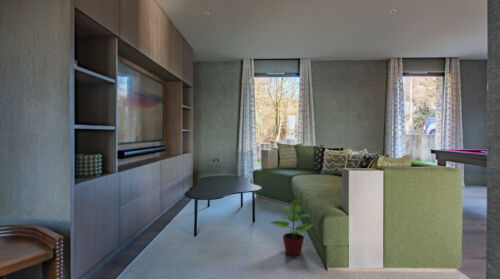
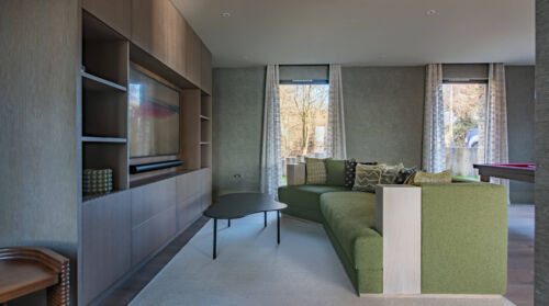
- potted plant [269,197,313,257]
